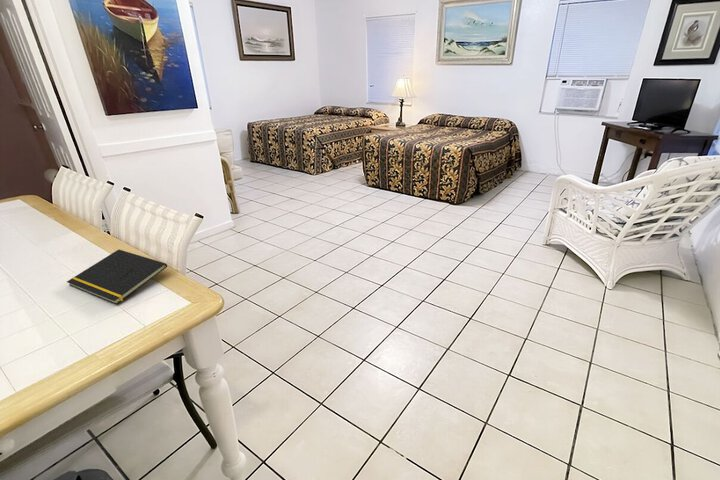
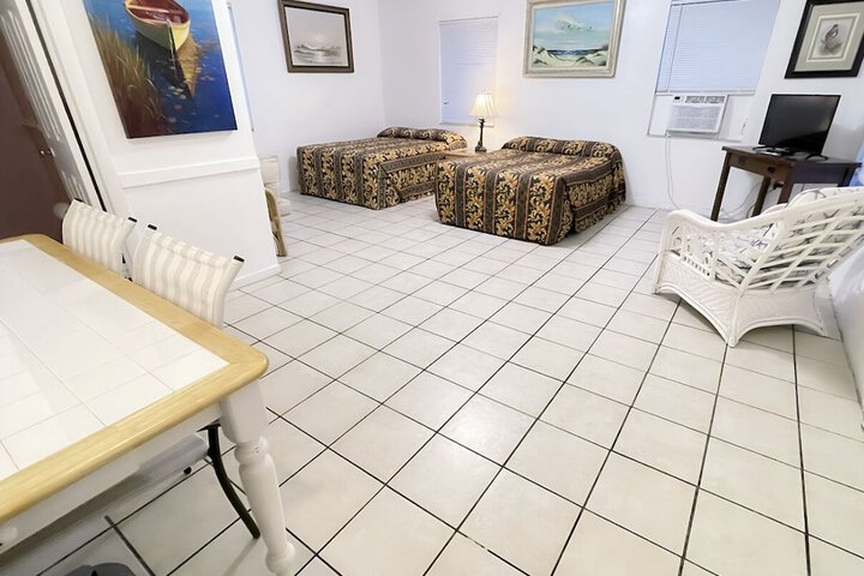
- notepad [66,248,168,305]
